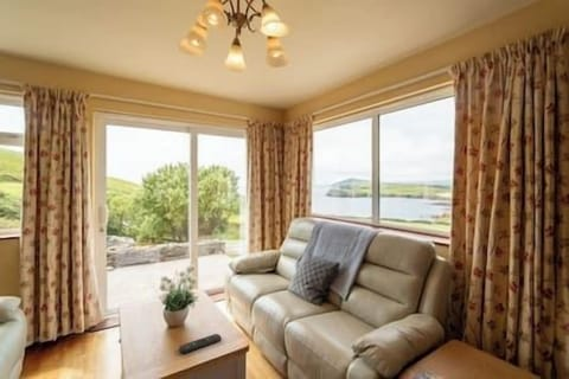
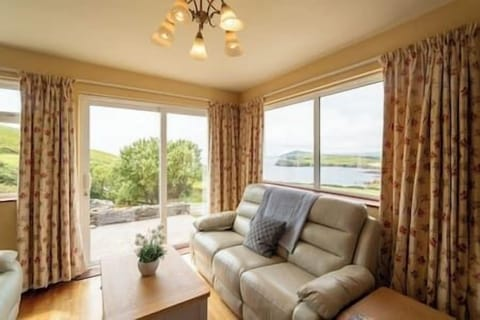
- remote control [178,333,223,354]
